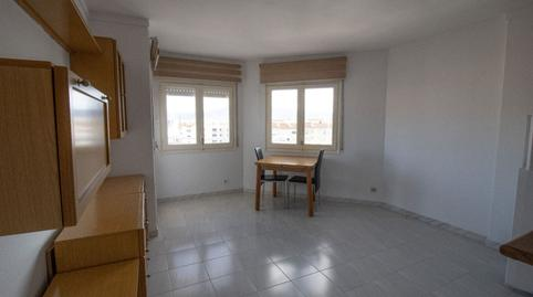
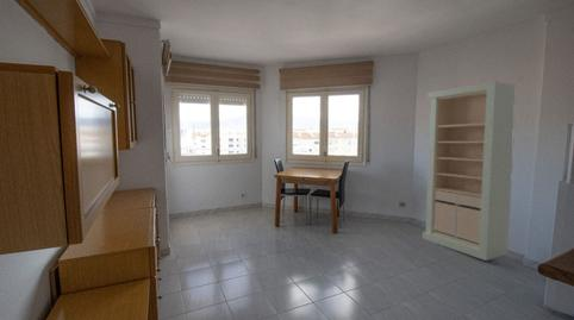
+ storage cabinet [422,81,516,262]
